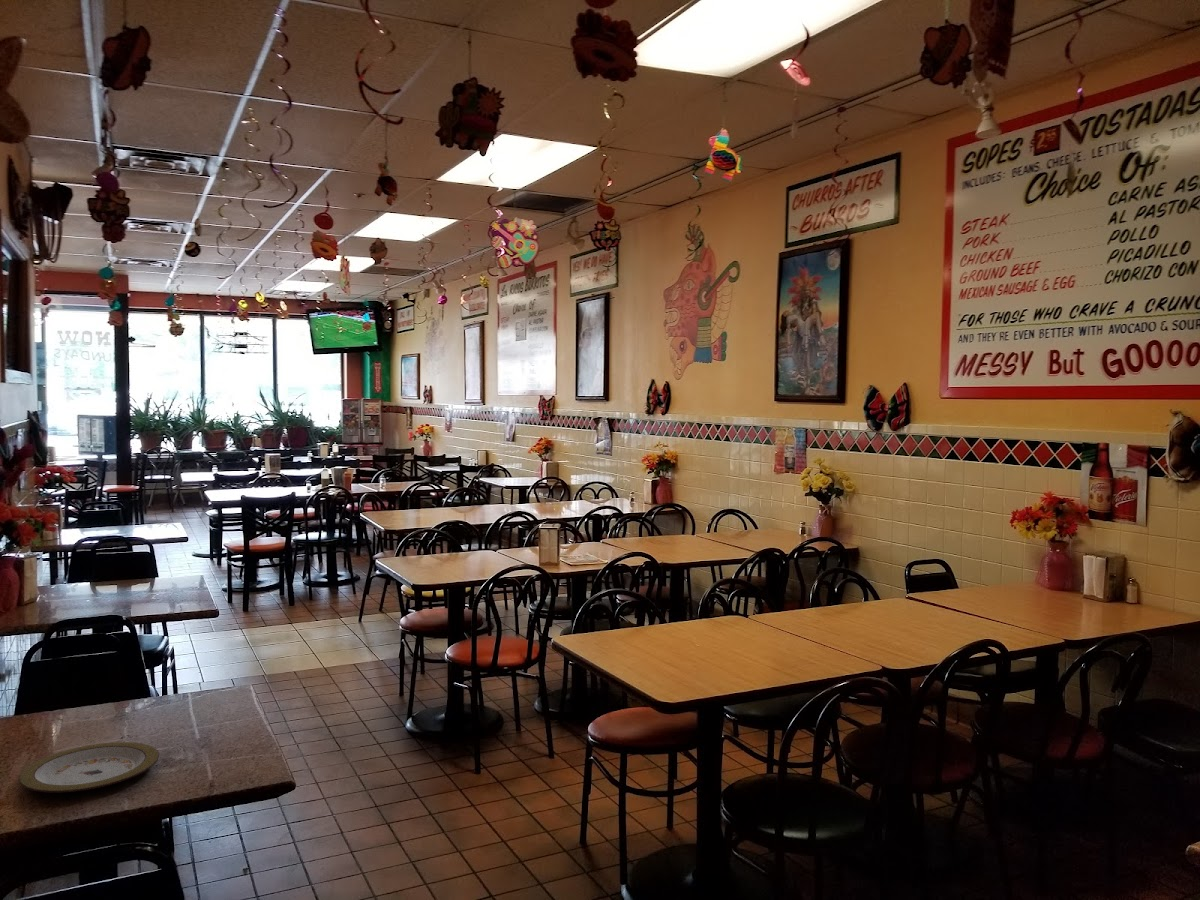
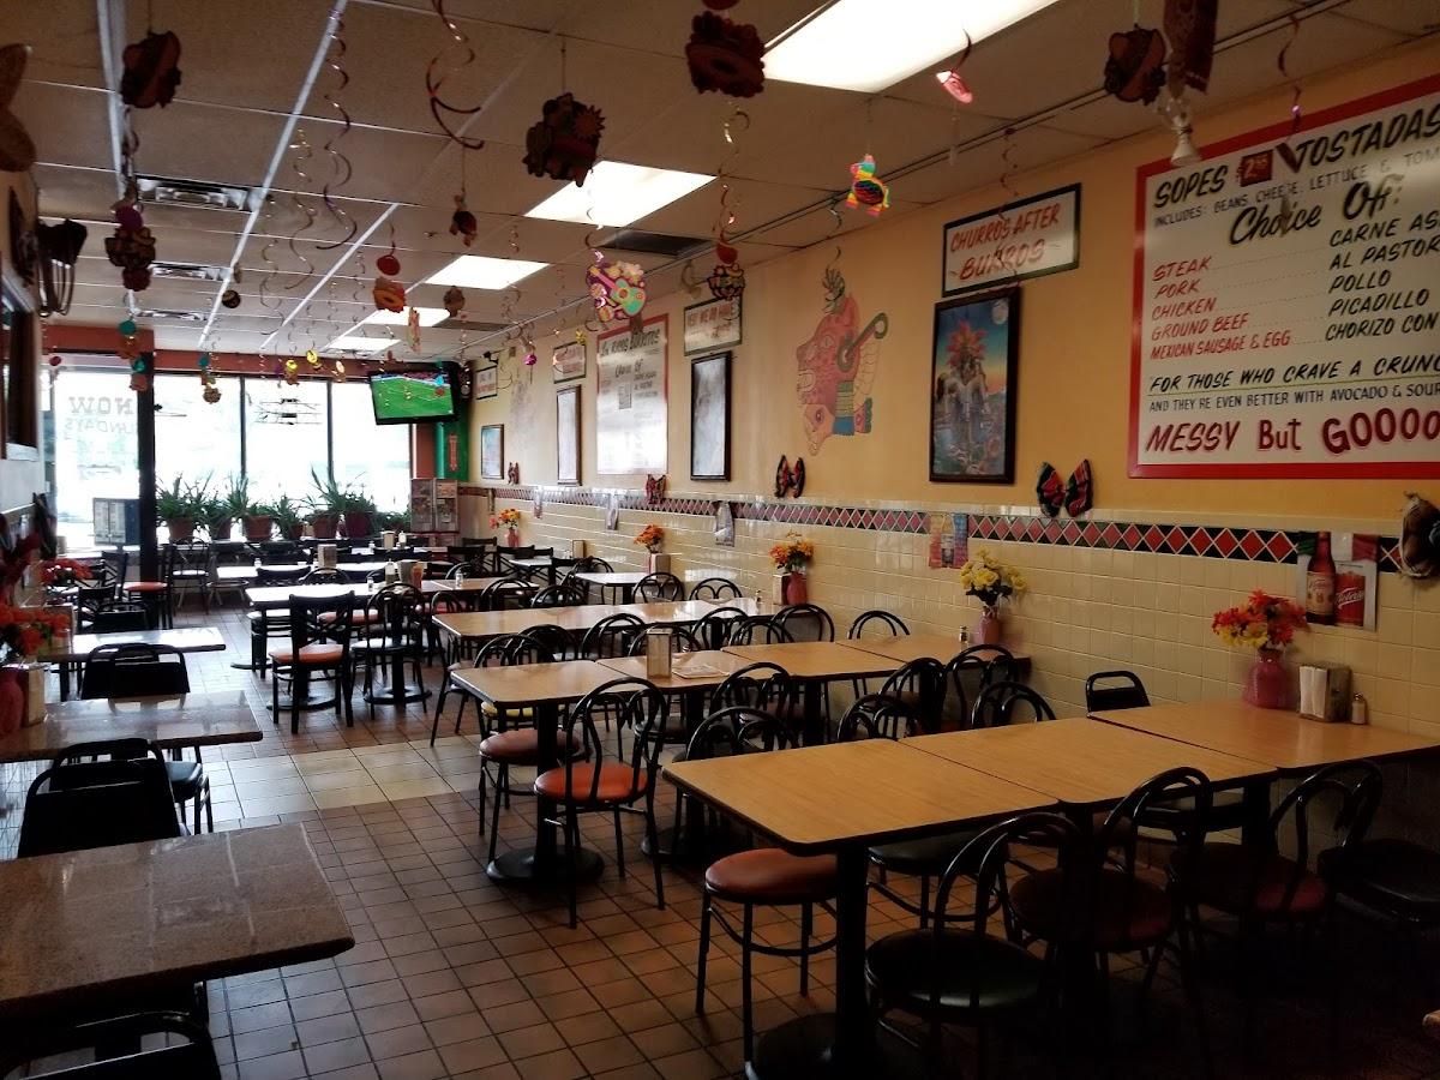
- plate [18,741,160,794]
